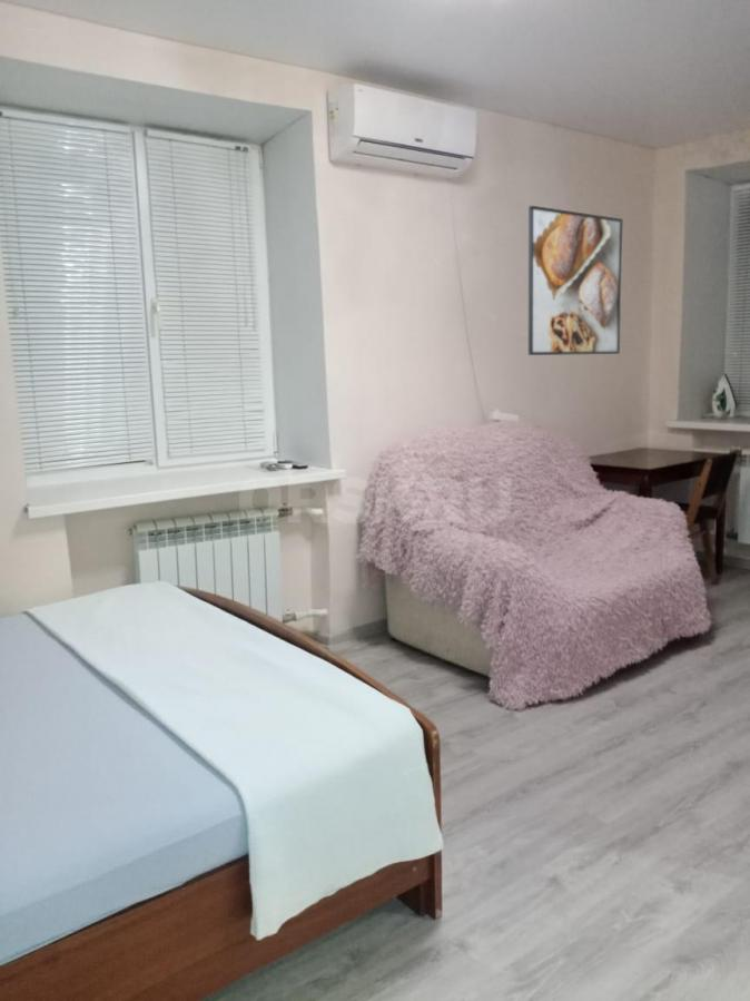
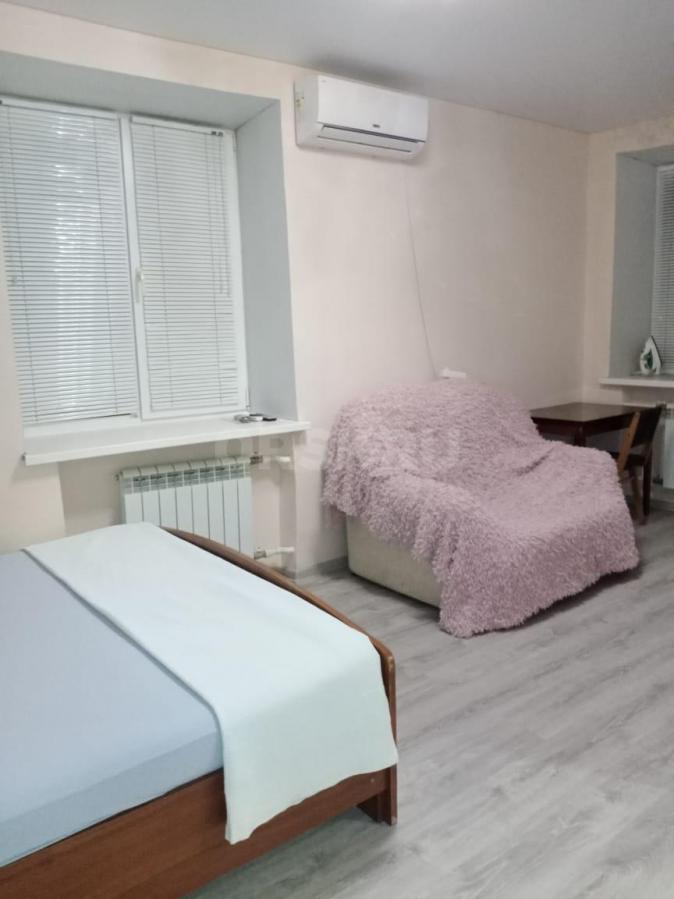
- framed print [527,205,624,356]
